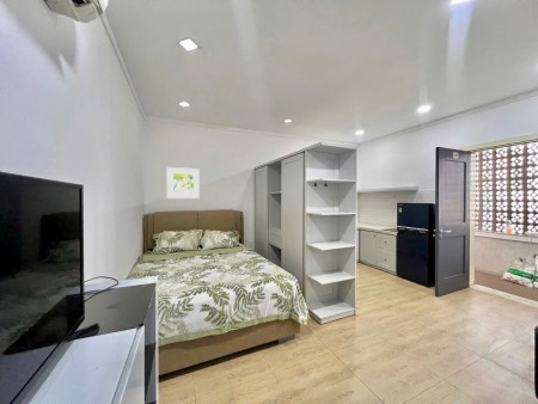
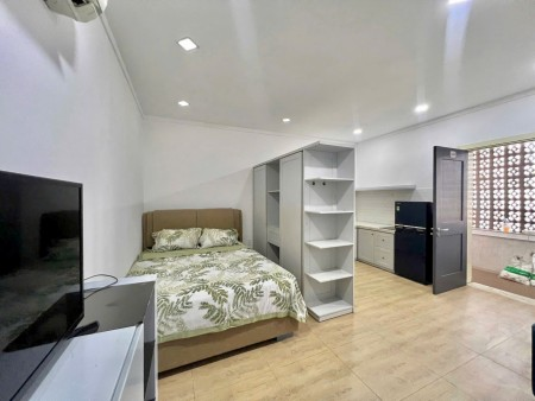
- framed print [166,166,201,200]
